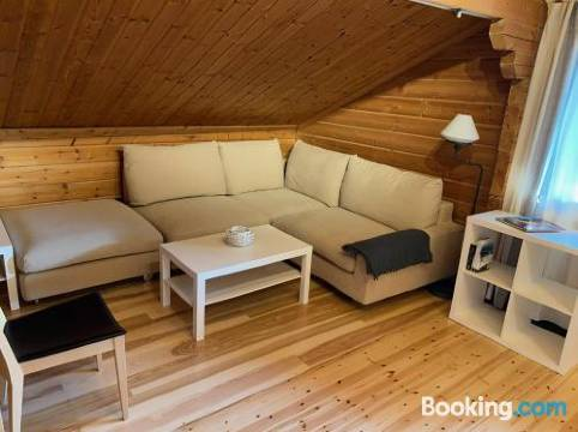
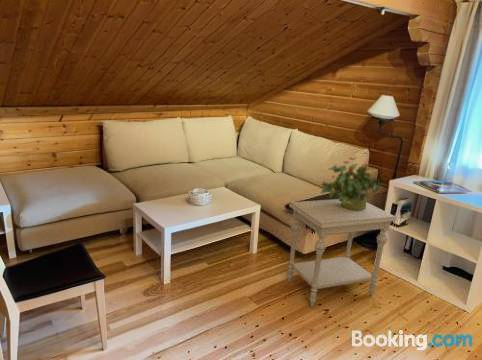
+ potted plant [319,156,383,210]
+ side table [286,198,397,308]
